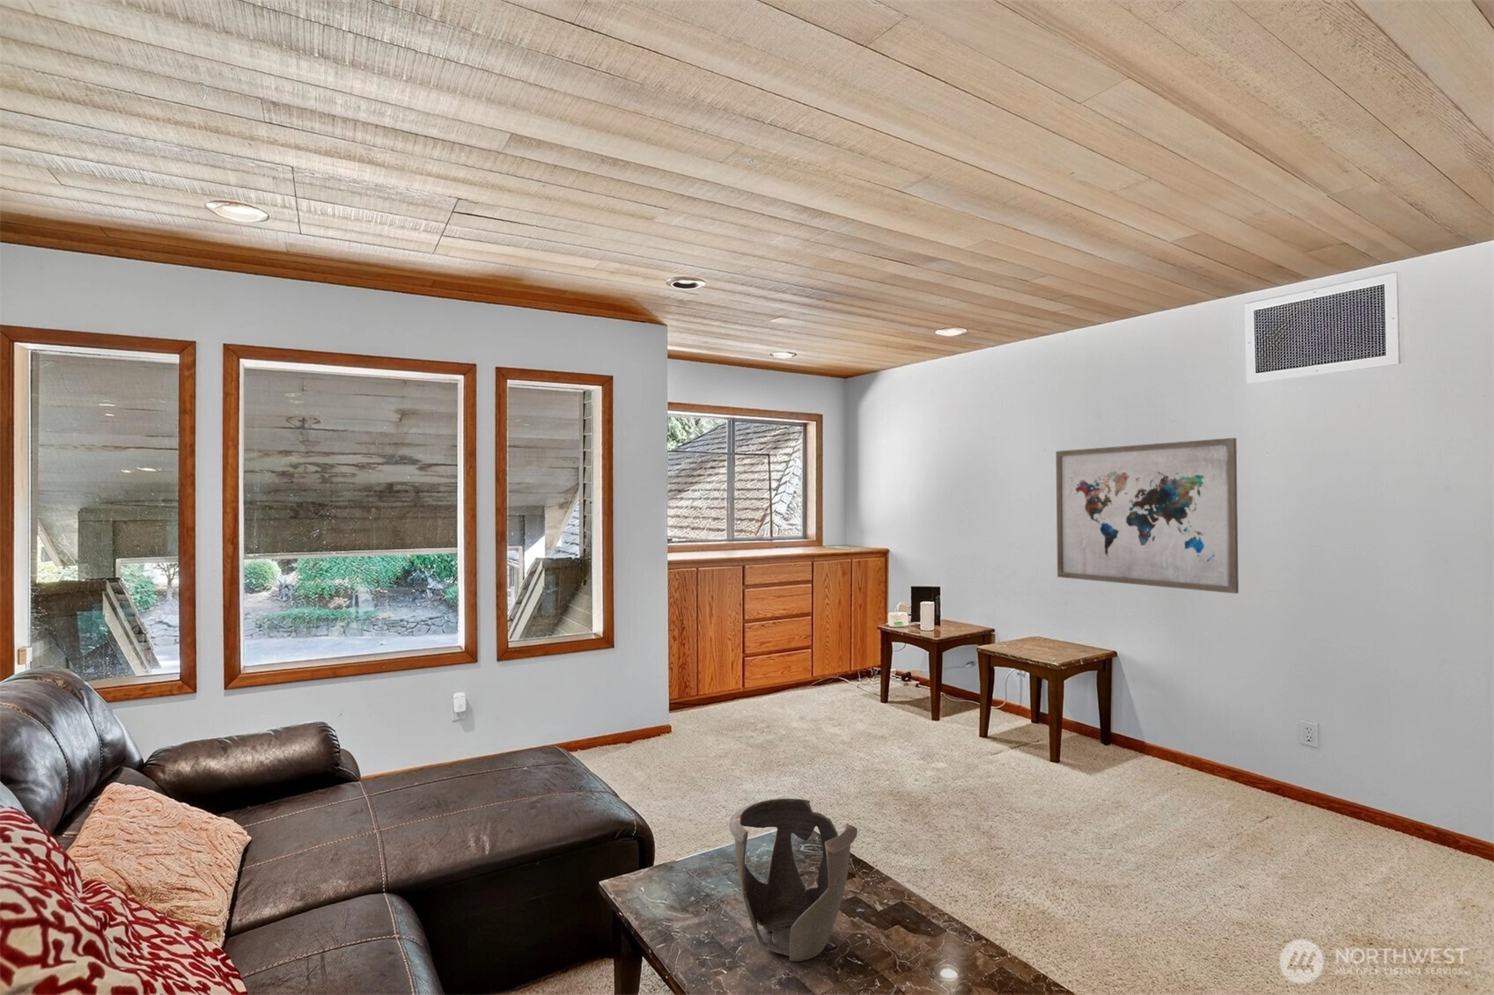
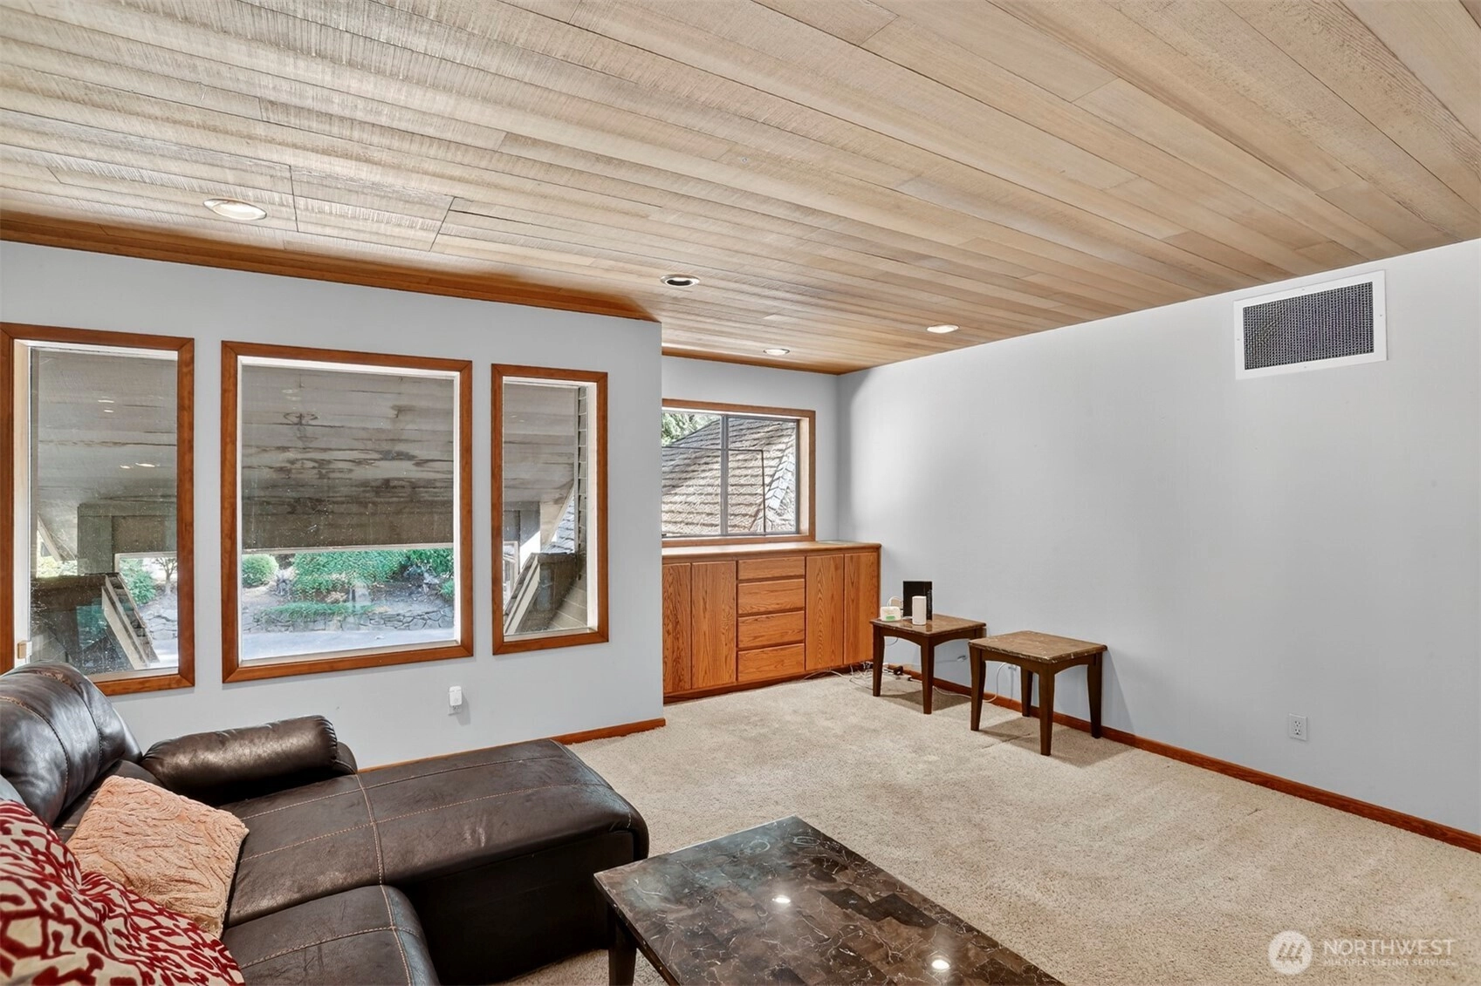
- wall art [1055,438,1240,595]
- decorative bowl [728,798,859,963]
